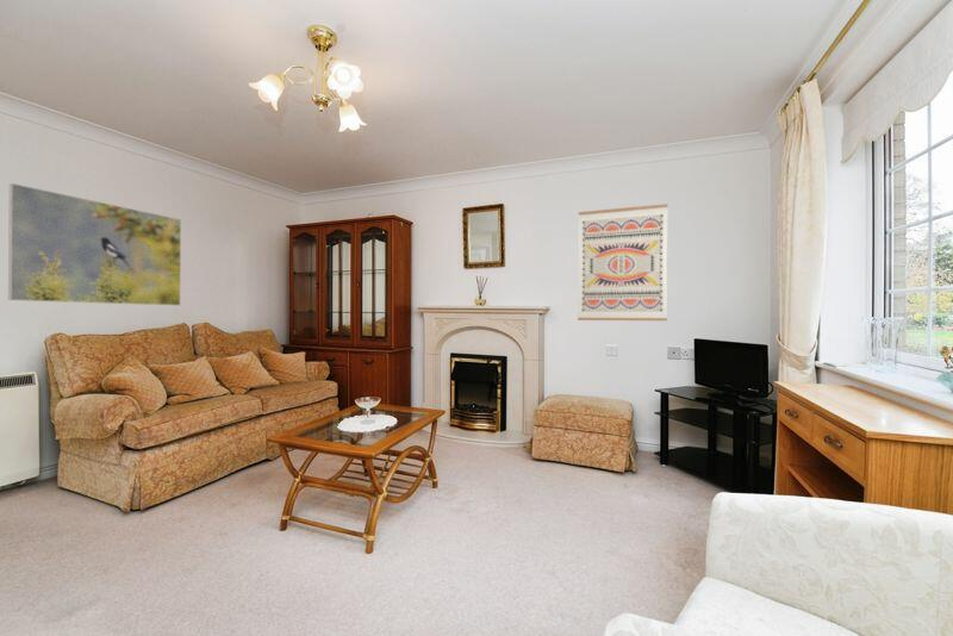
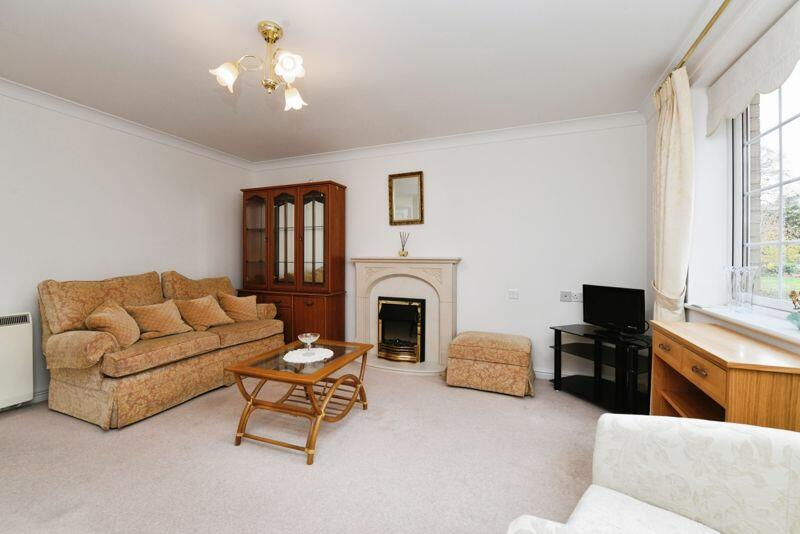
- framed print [7,182,182,306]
- wall art [577,202,669,322]
